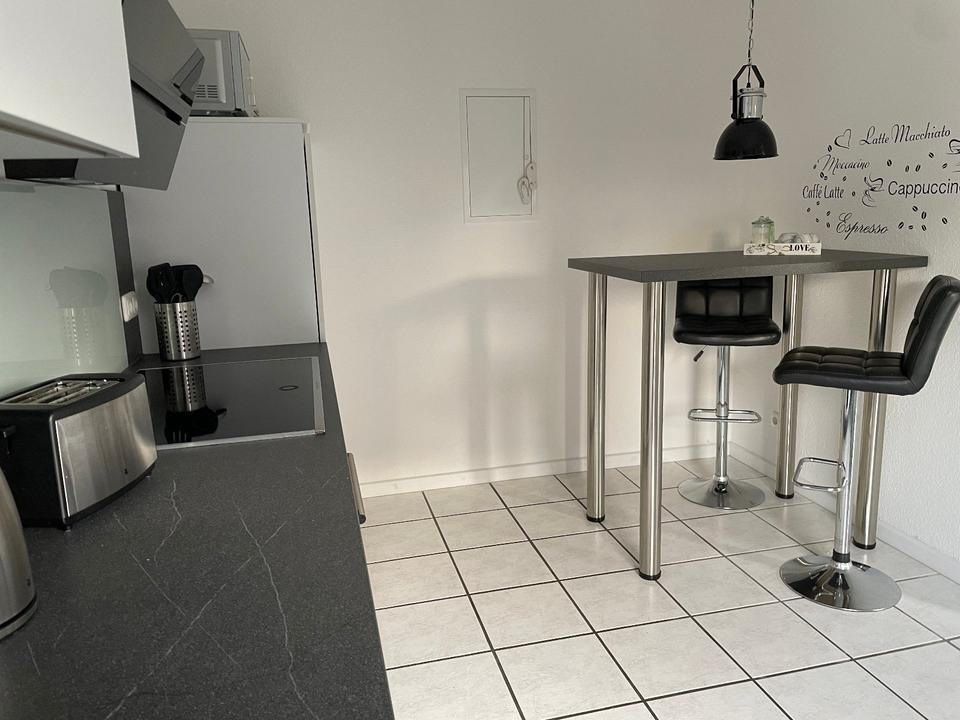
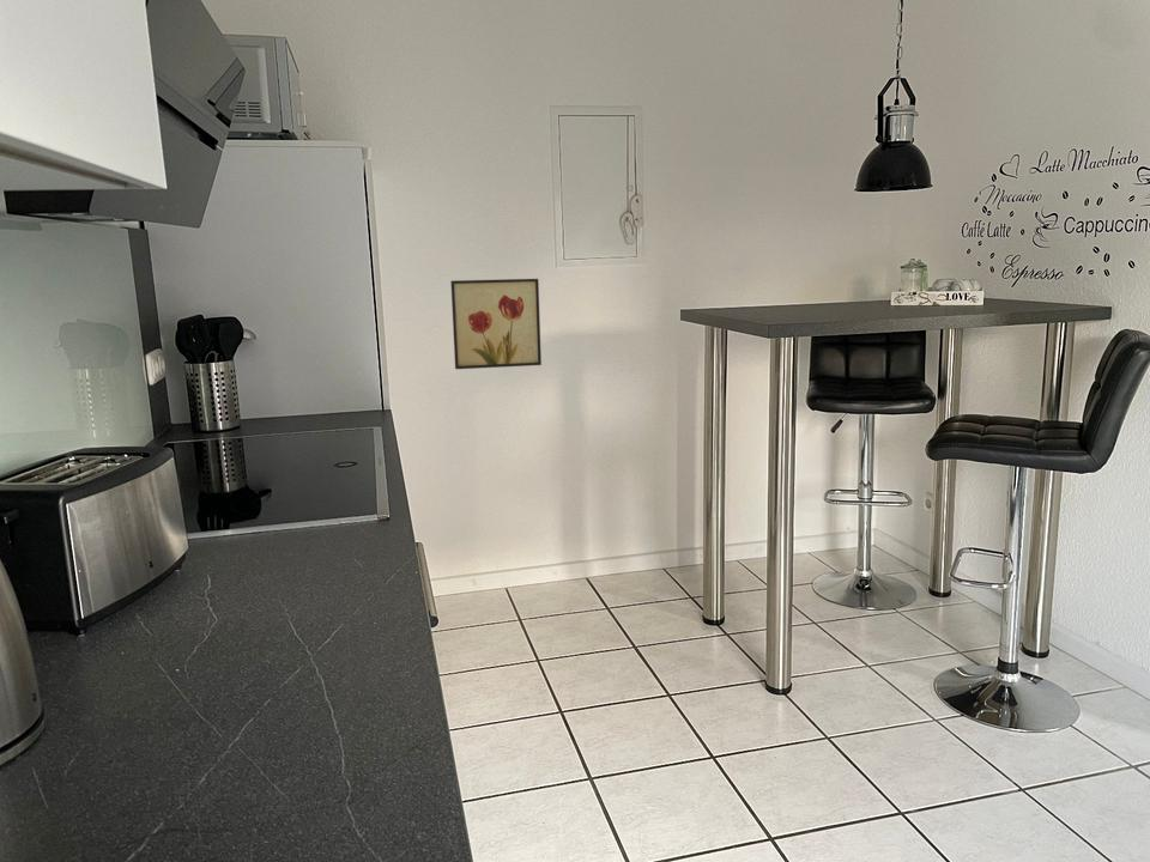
+ wall art [449,278,543,370]
